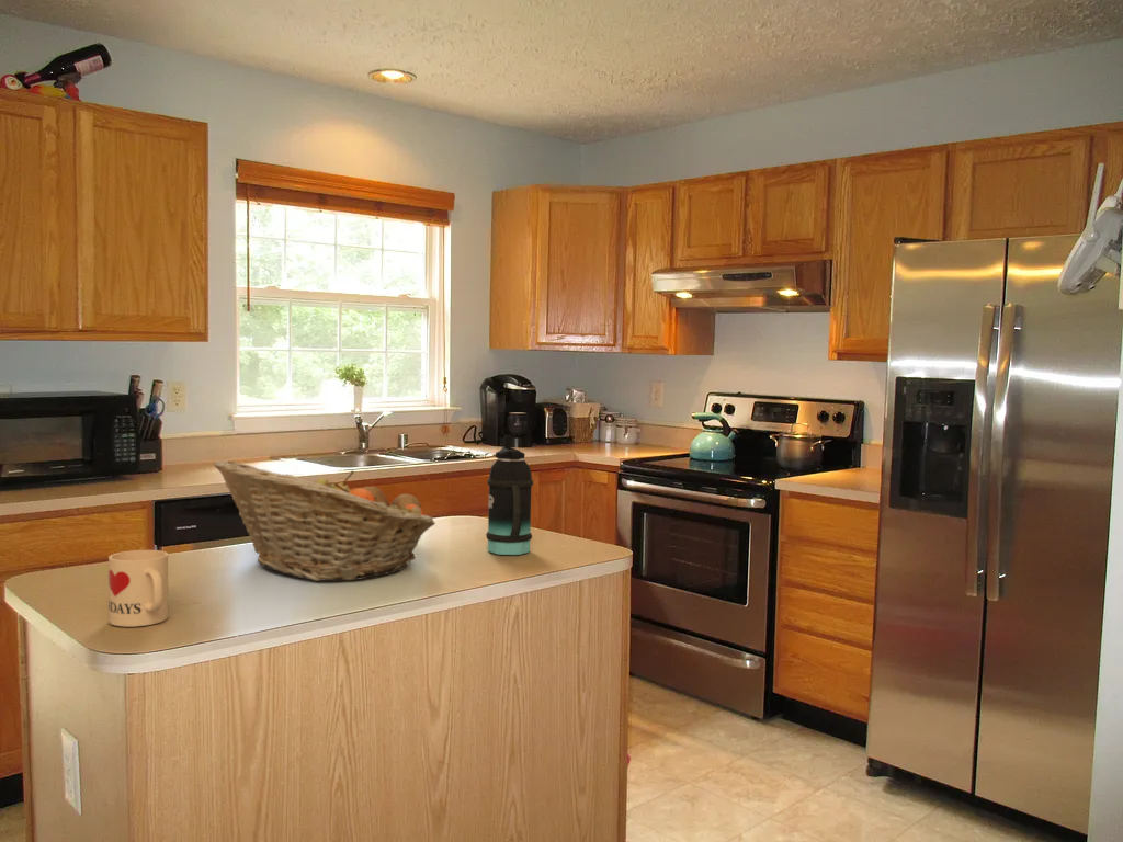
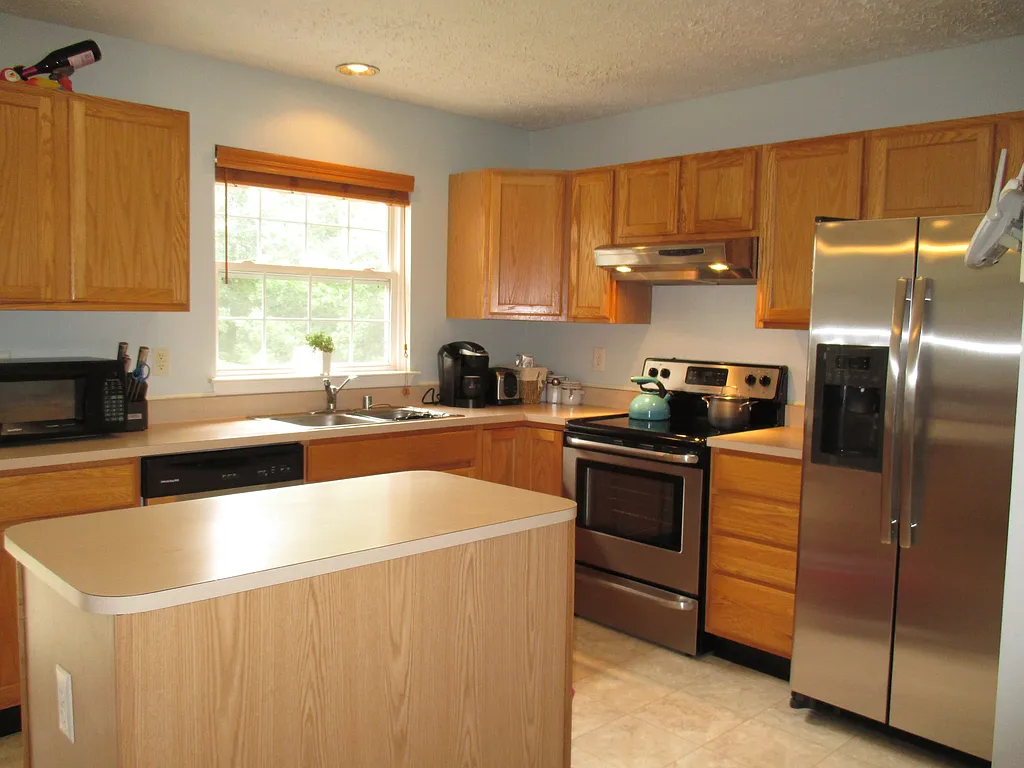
- mug [107,549,169,628]
- fruit basket [213,458,436,582]
- bottle [485,434,534,556]
